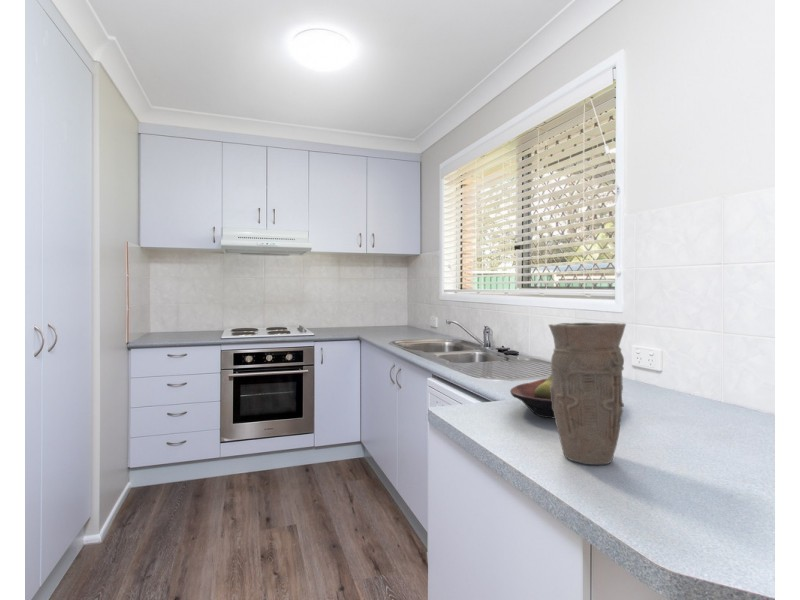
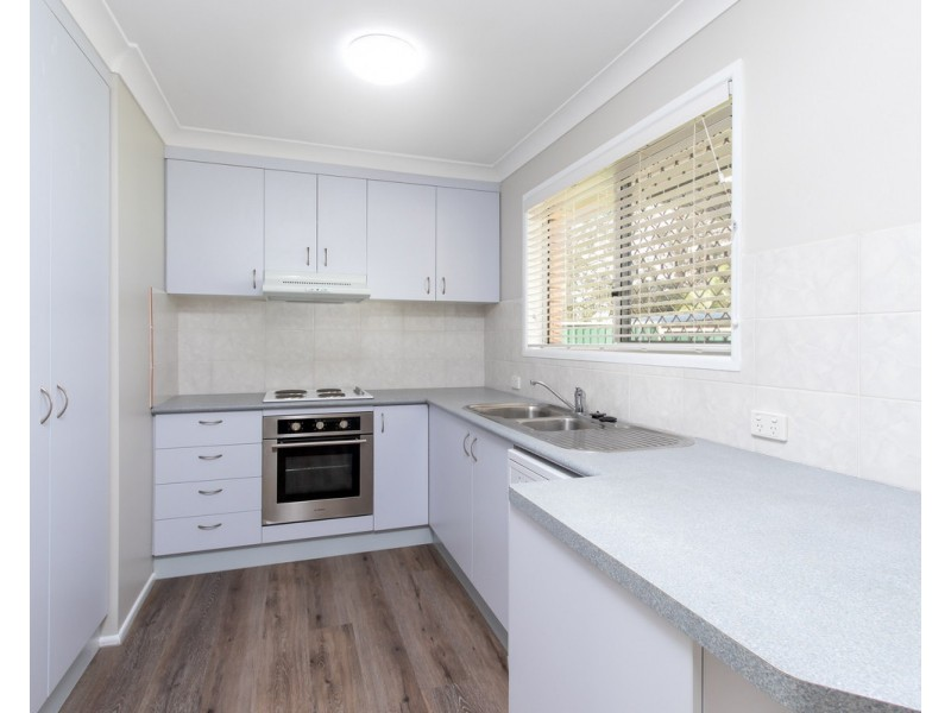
- fruit bowl [509,374,555,419]
- vase [548,322,627,466]
